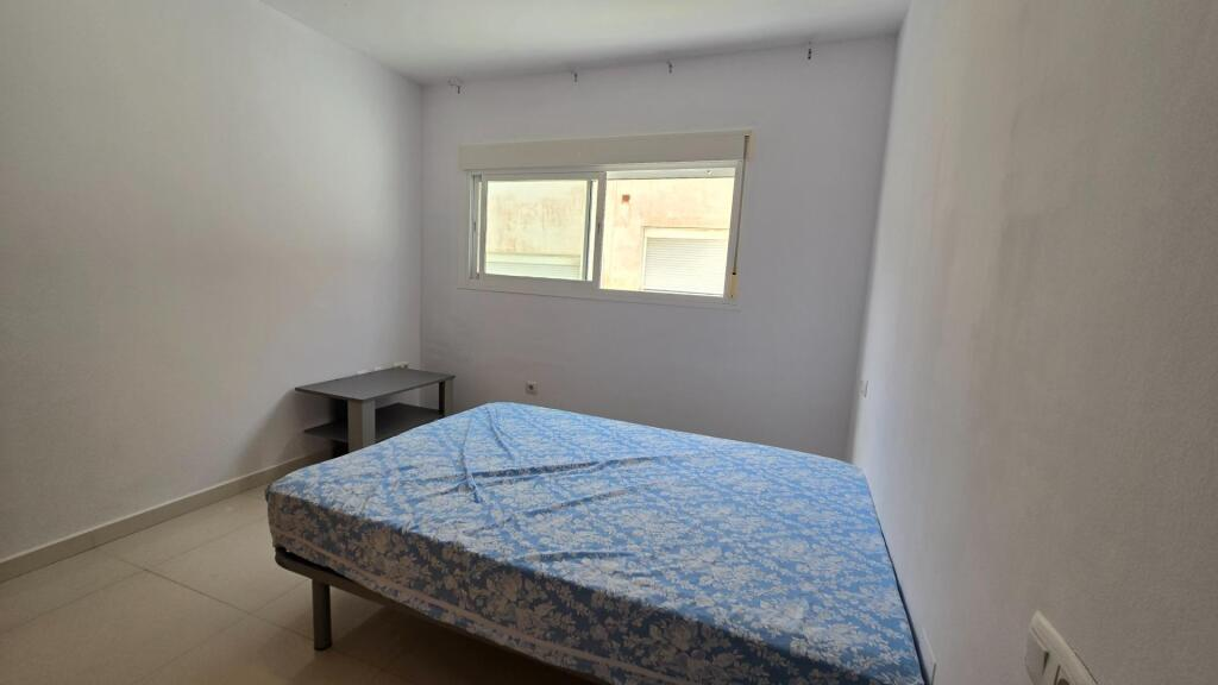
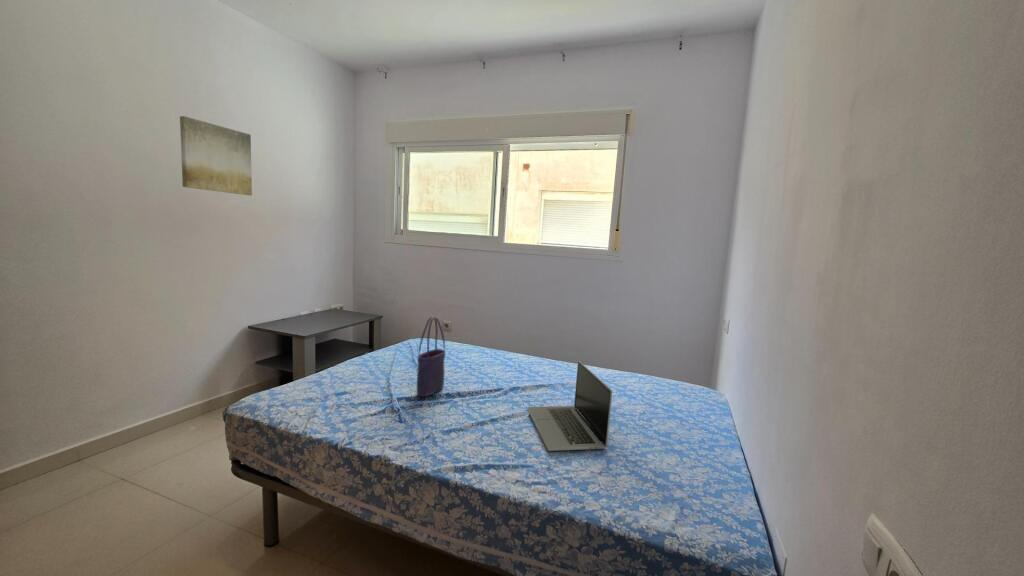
+ wall art [179,115,253,196]
+ laptop [526,360,613,452]
+ tote bag [416,316,446,398]
